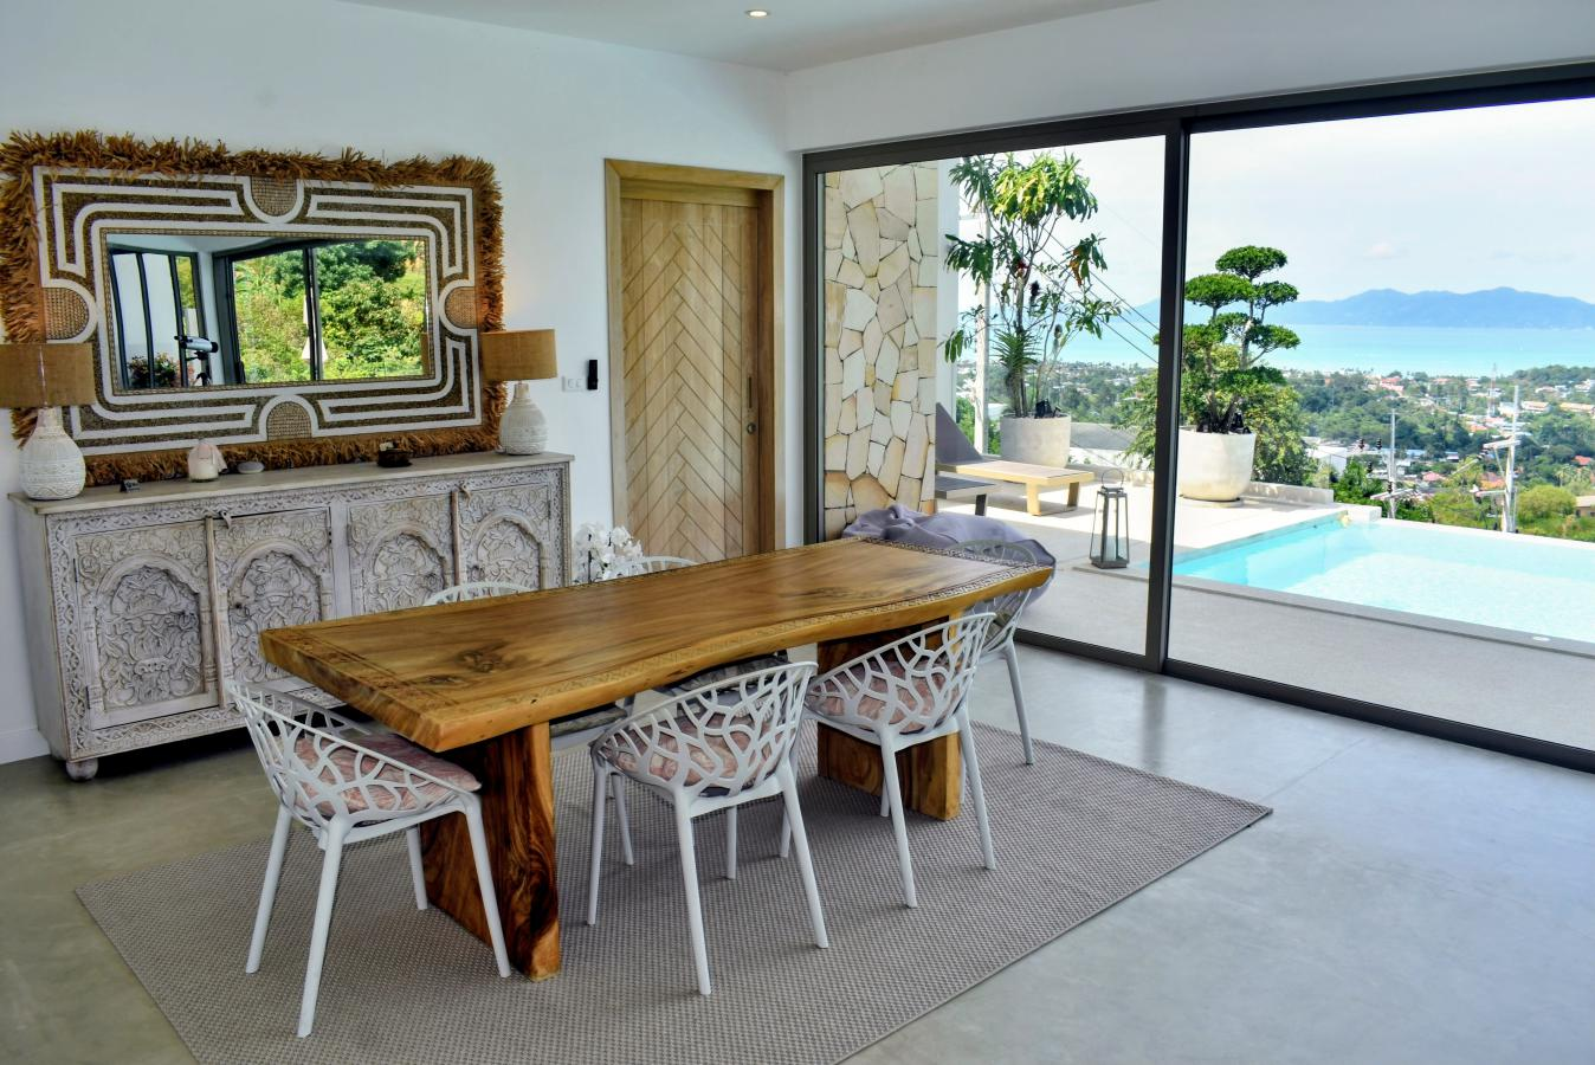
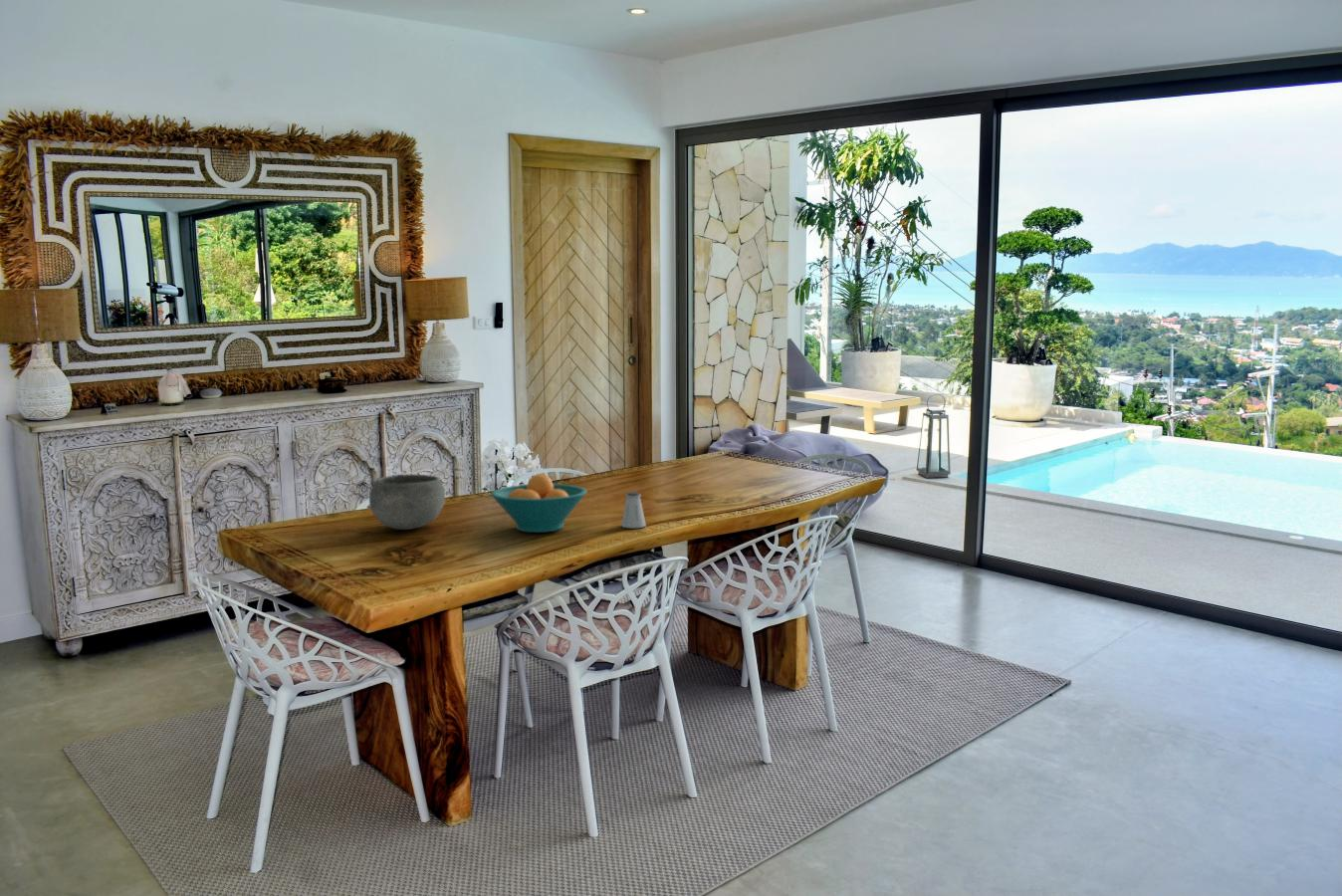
+ saltshaker [620,491,647,529]
+ fruit bowl [490,473,588,534]
+ bowl [368,474,446,531]
